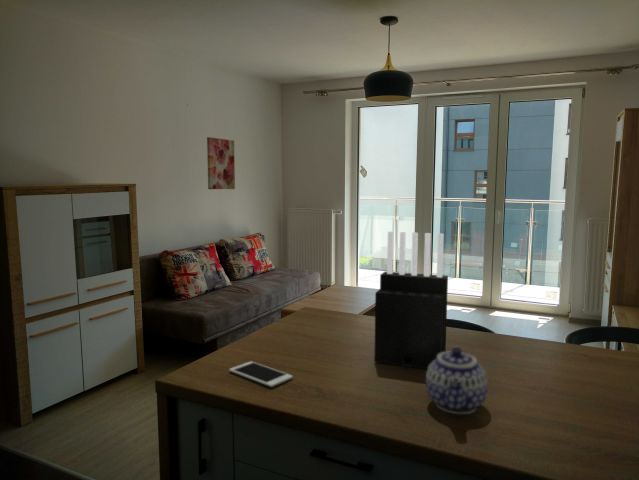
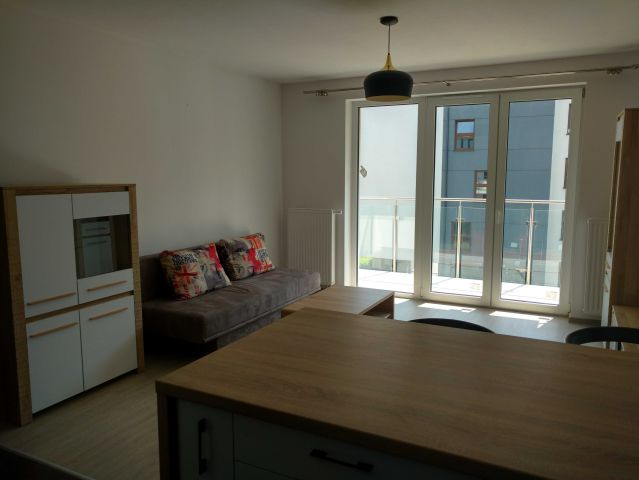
- cell phone [228,360,294,388]
- knife block [373,231,449,370]
- teapot [425,346,489,415]
- wall art [206,136,236,190]
